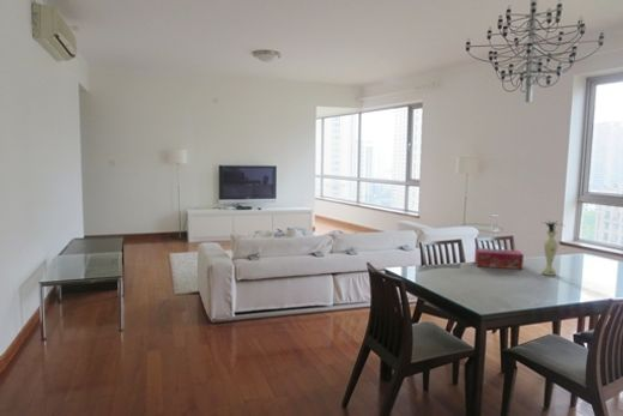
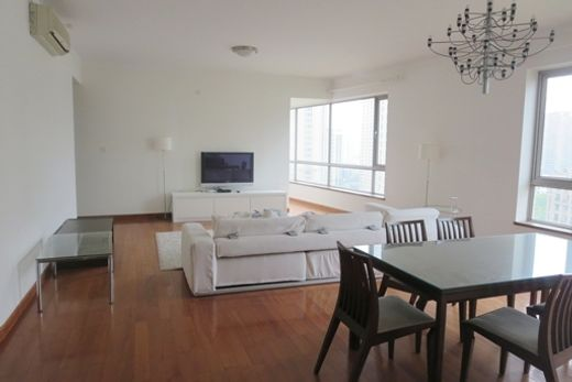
- vase [540,219,567,277]
- tissue box [473,247,525,271]
